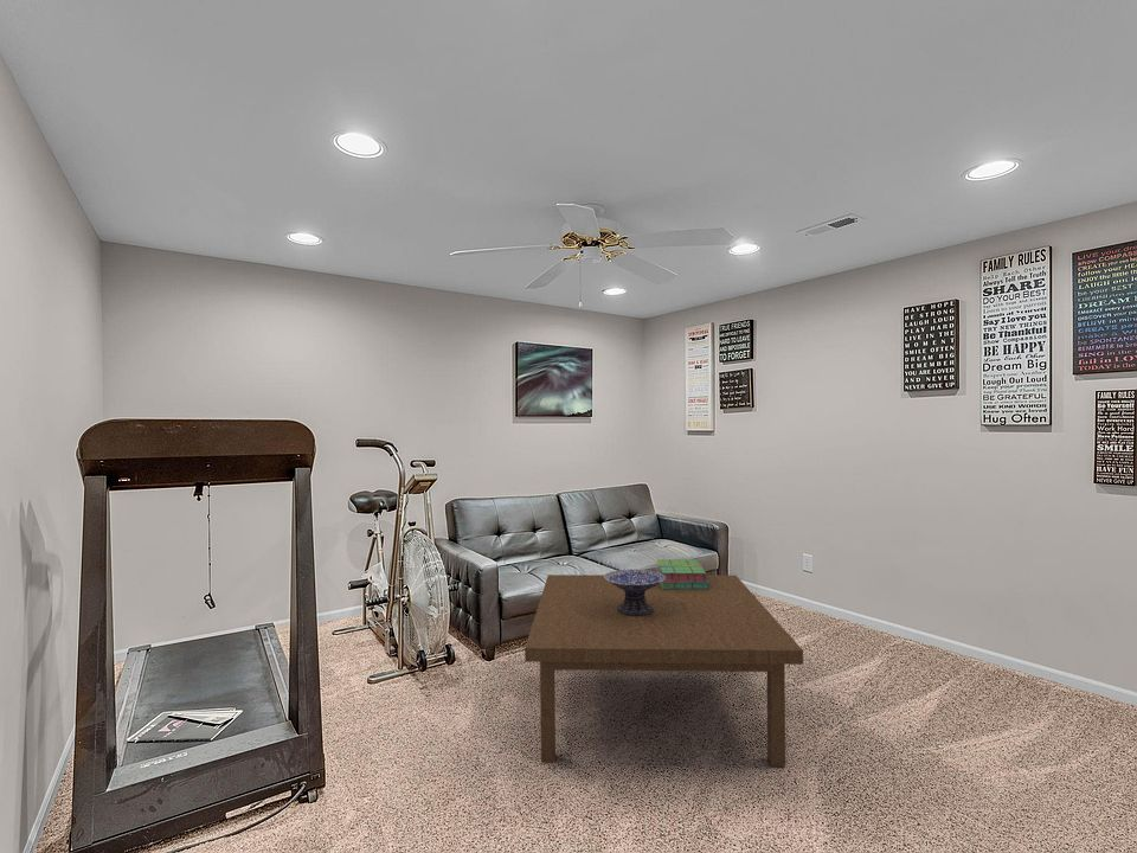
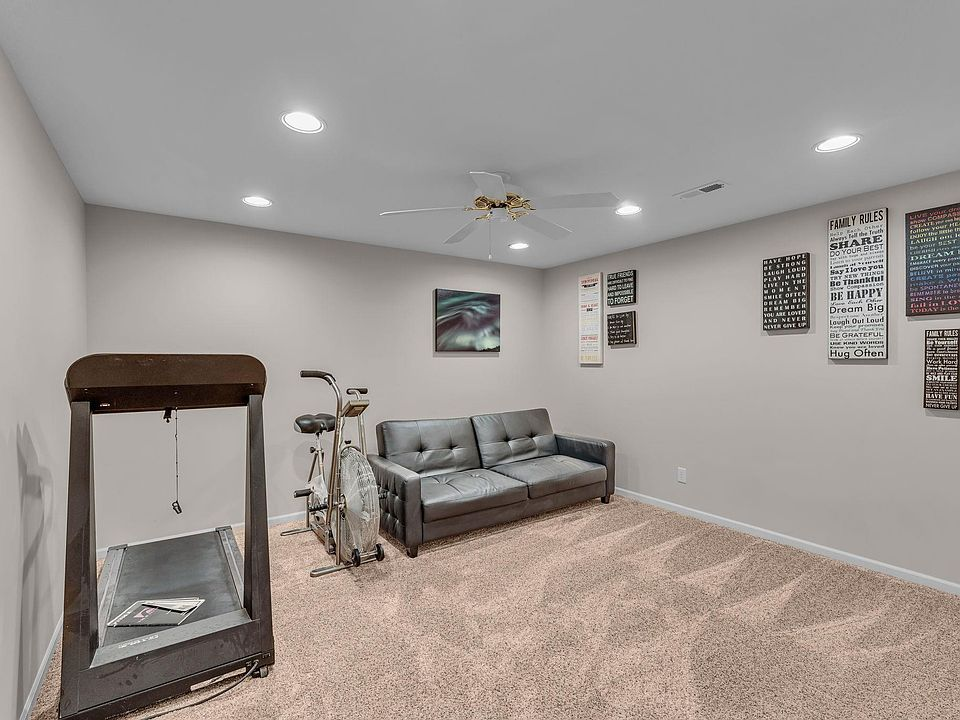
- stack of books [654,558,709,589]
- decorative bowl [604,569,666,616]
- coffee table [523,573,804,768]
